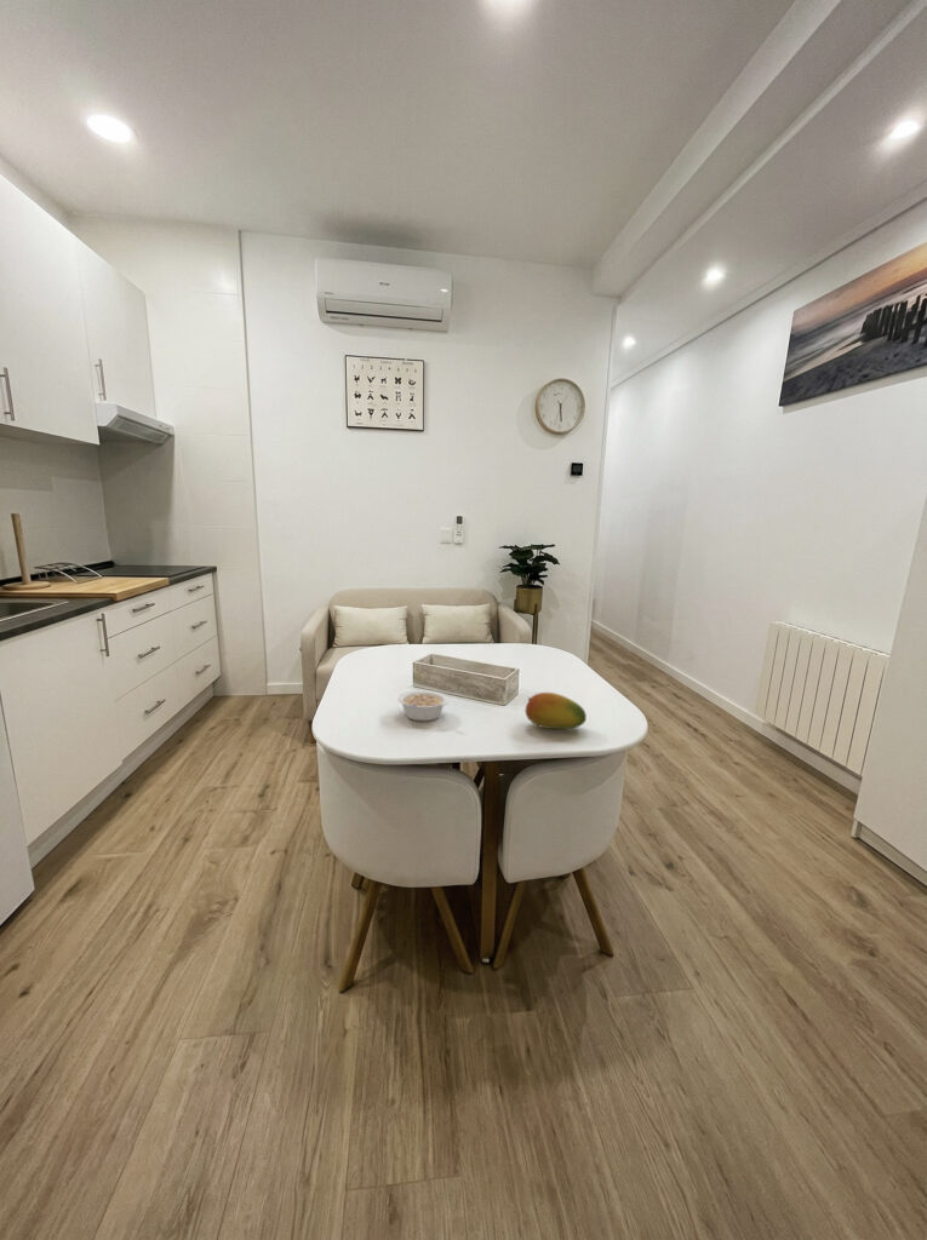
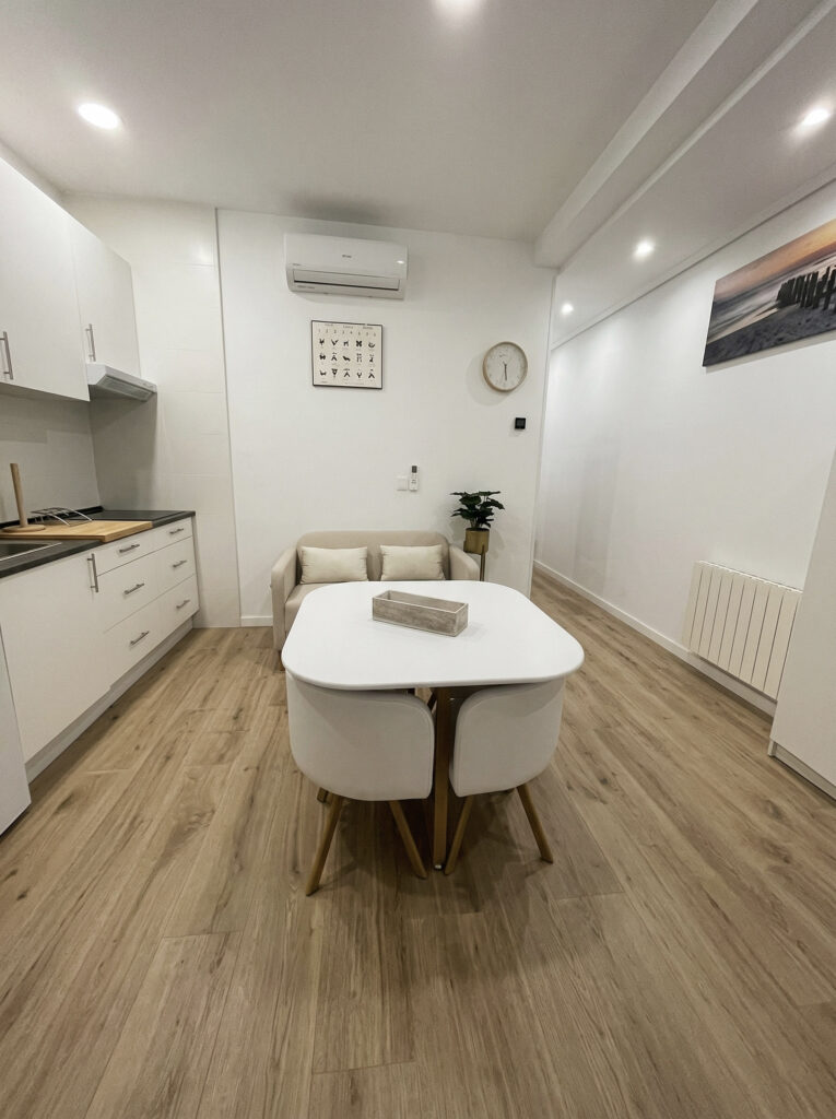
- legume [396,689,450,722]
- fruit [525,691,588,730]
